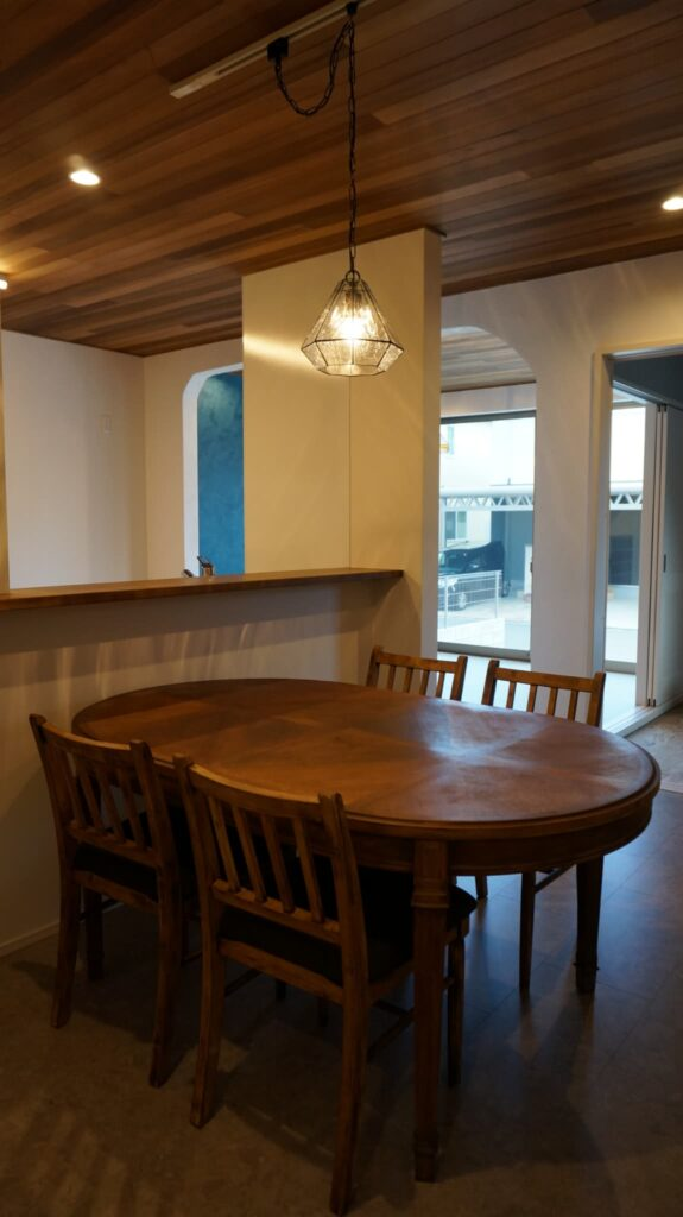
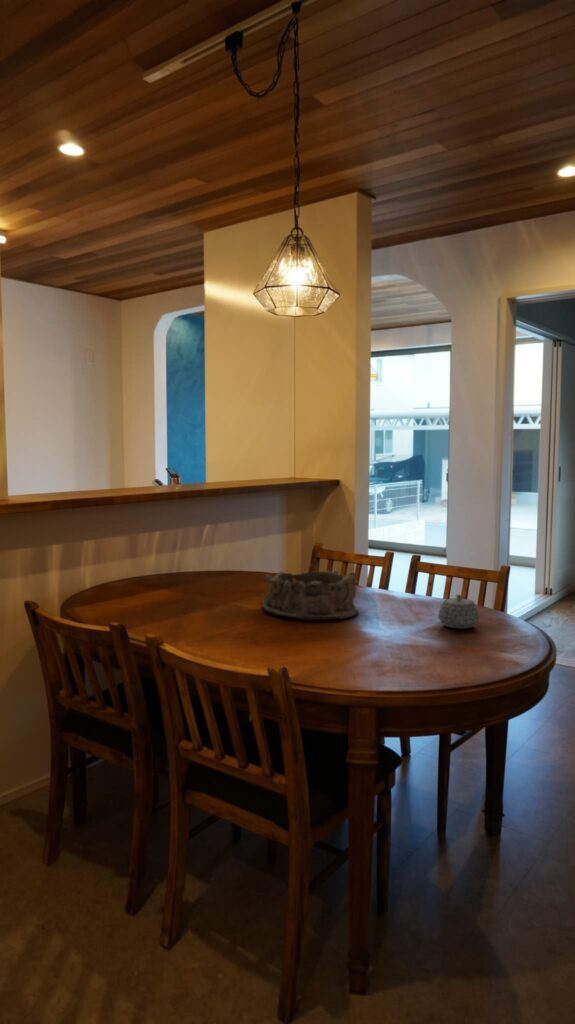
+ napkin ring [261,569,360,621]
+ teapot [437,593,480,630]
